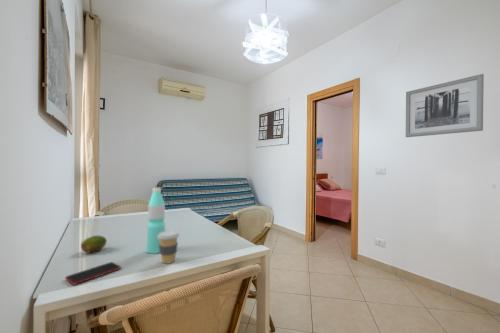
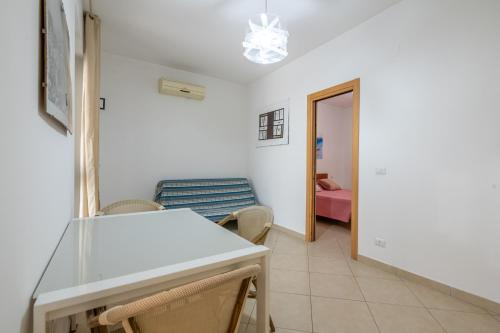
- water bottle [145,187,166,255]
- smartphone [64,261,122,286]
- fruit [80,235,108,253]
- wall art [405,73,485,138]
- coffee cup [157,230,180,265]
